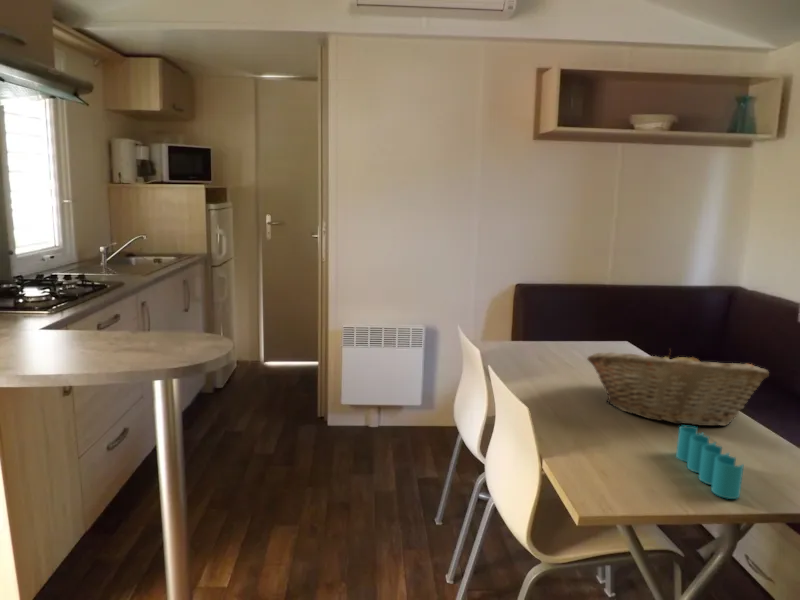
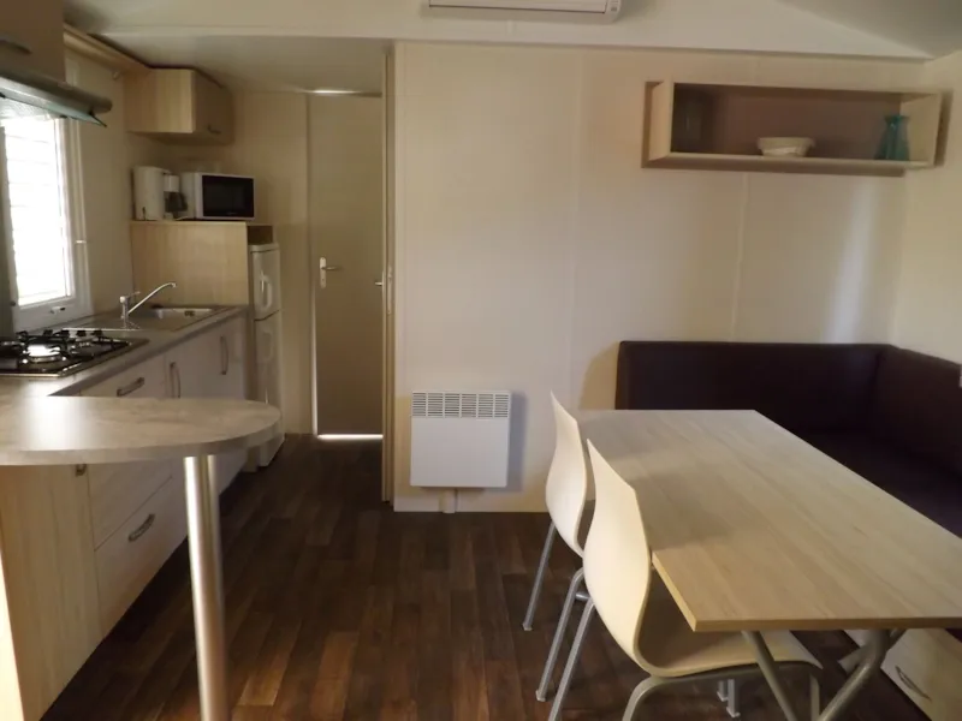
- fruit basket [586,347,770,427]
- pen holder [675,425,745,500]
